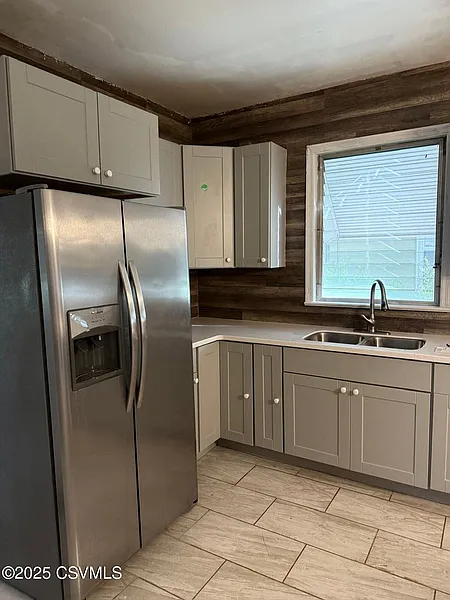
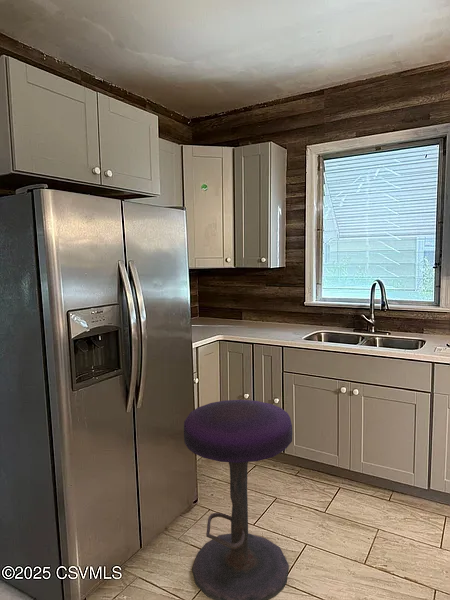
+ stool [183,399,293,600]
